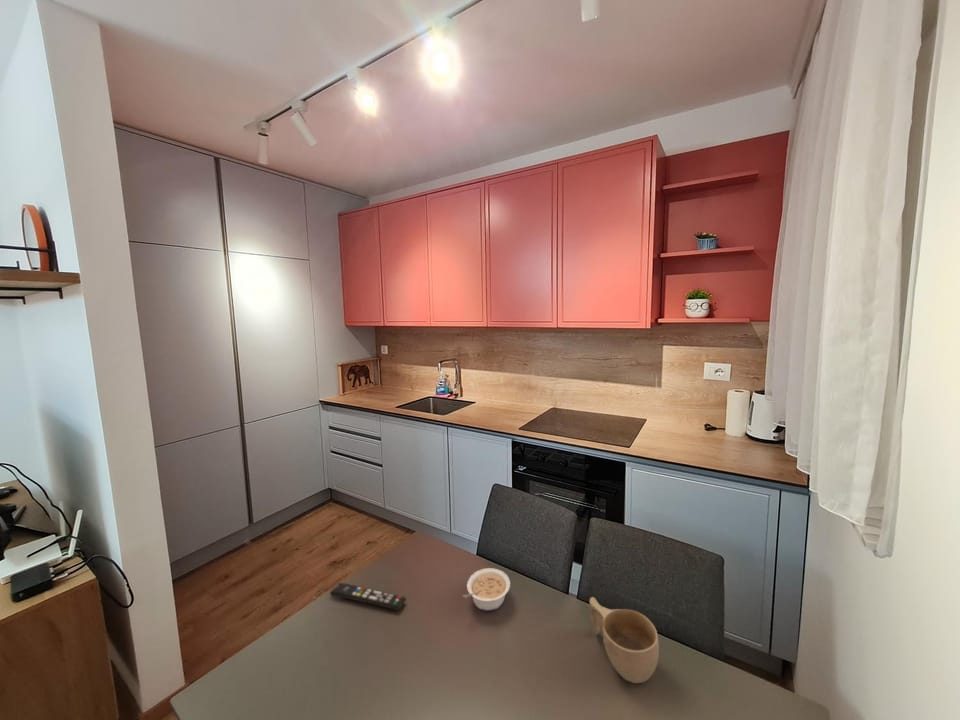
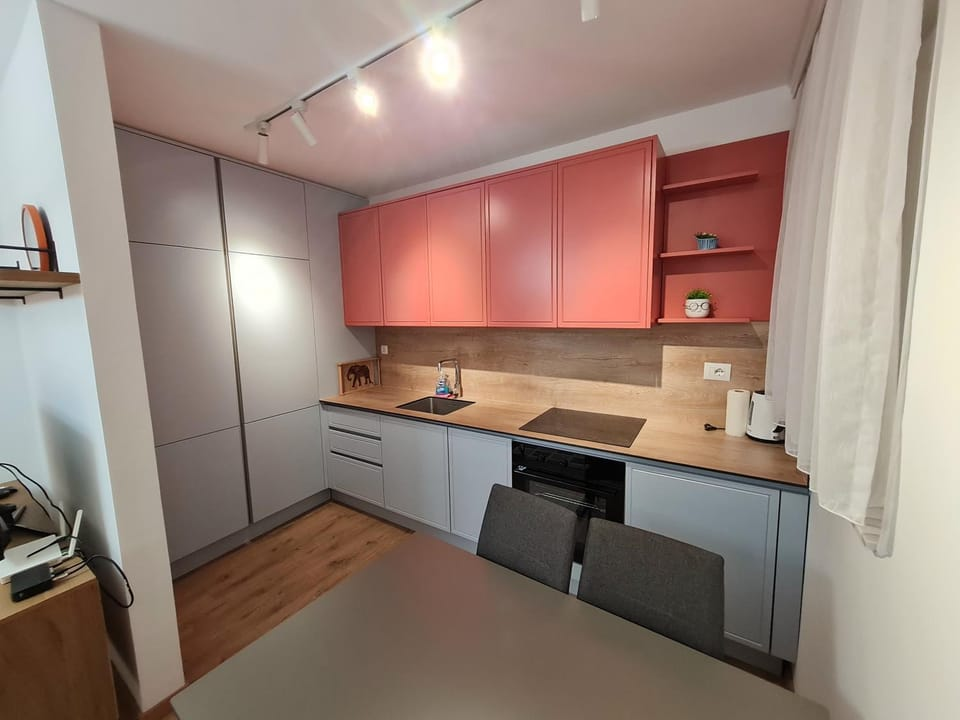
- legume [462,567,511,612]
- cup [589,596,660,684]
- remote control [329,582,407,612]
